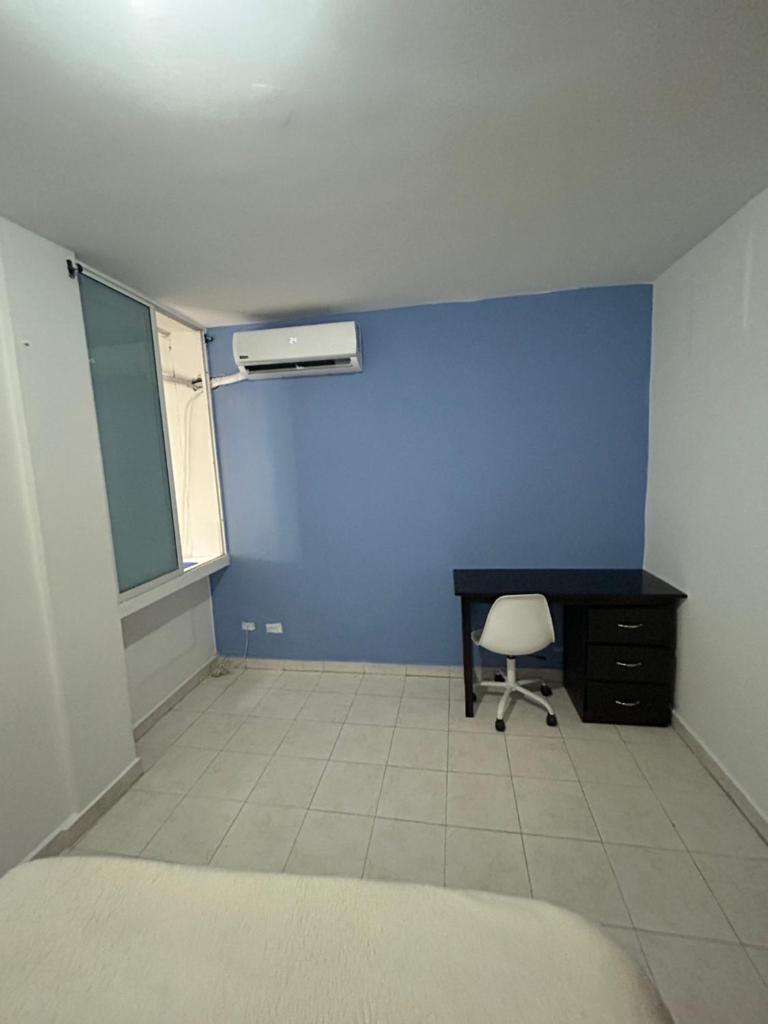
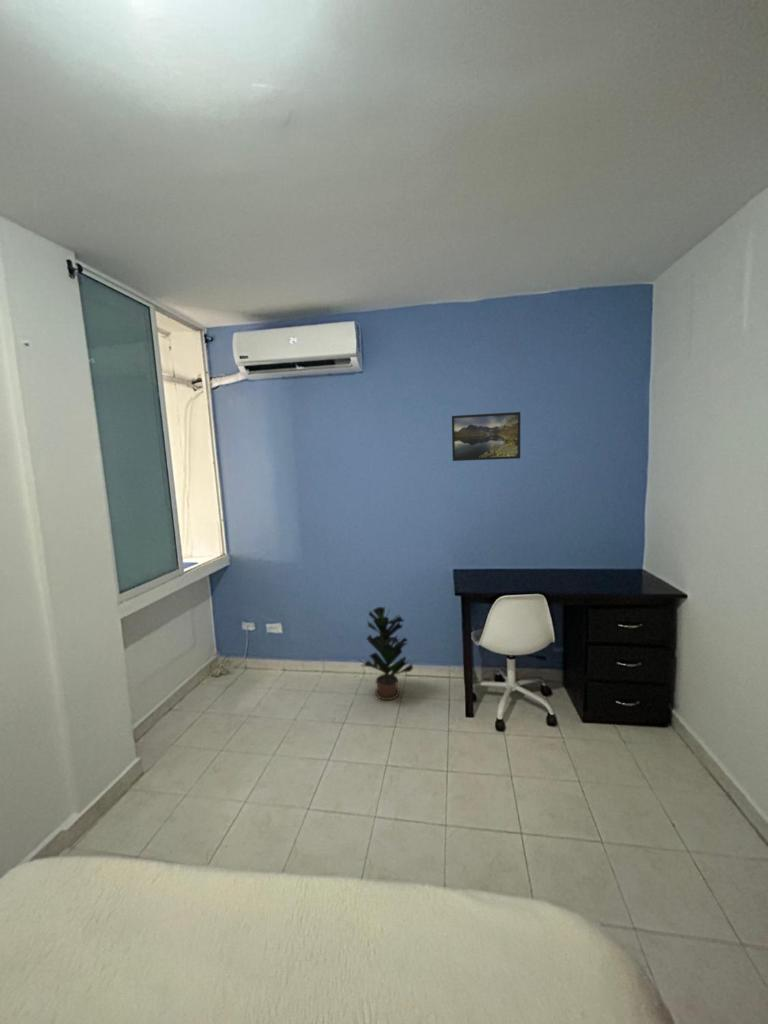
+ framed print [451,411,521,462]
+ potted plant [357,606,414,701]
